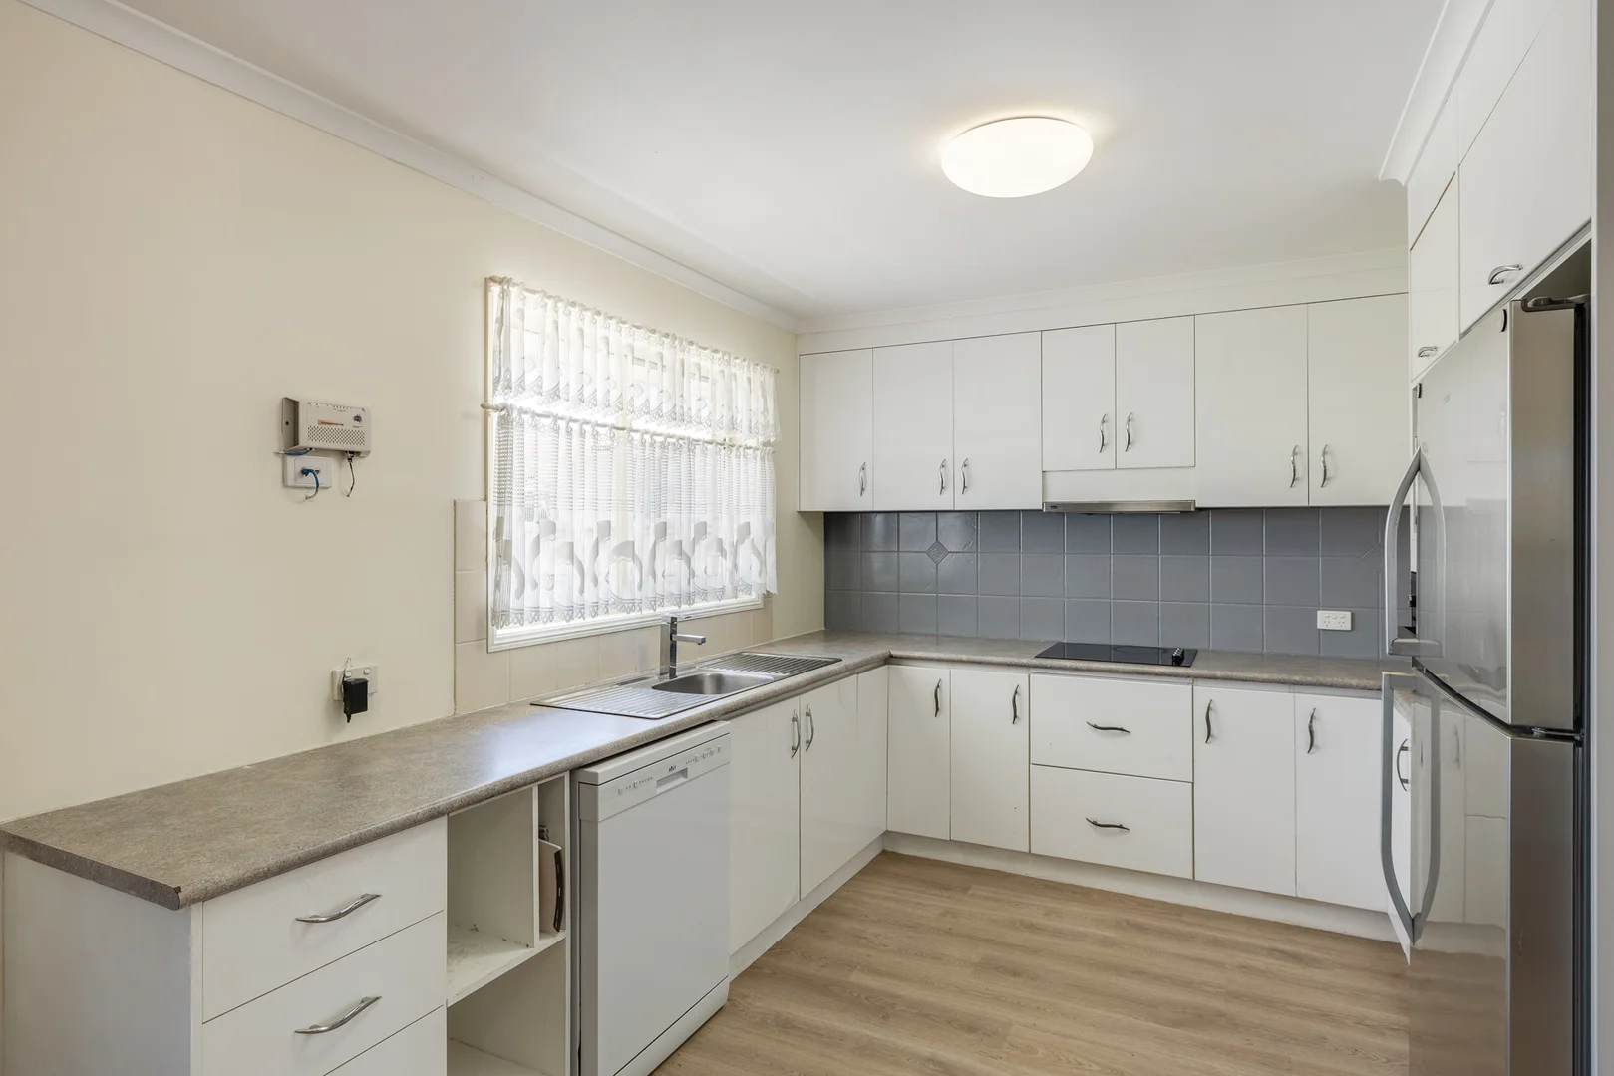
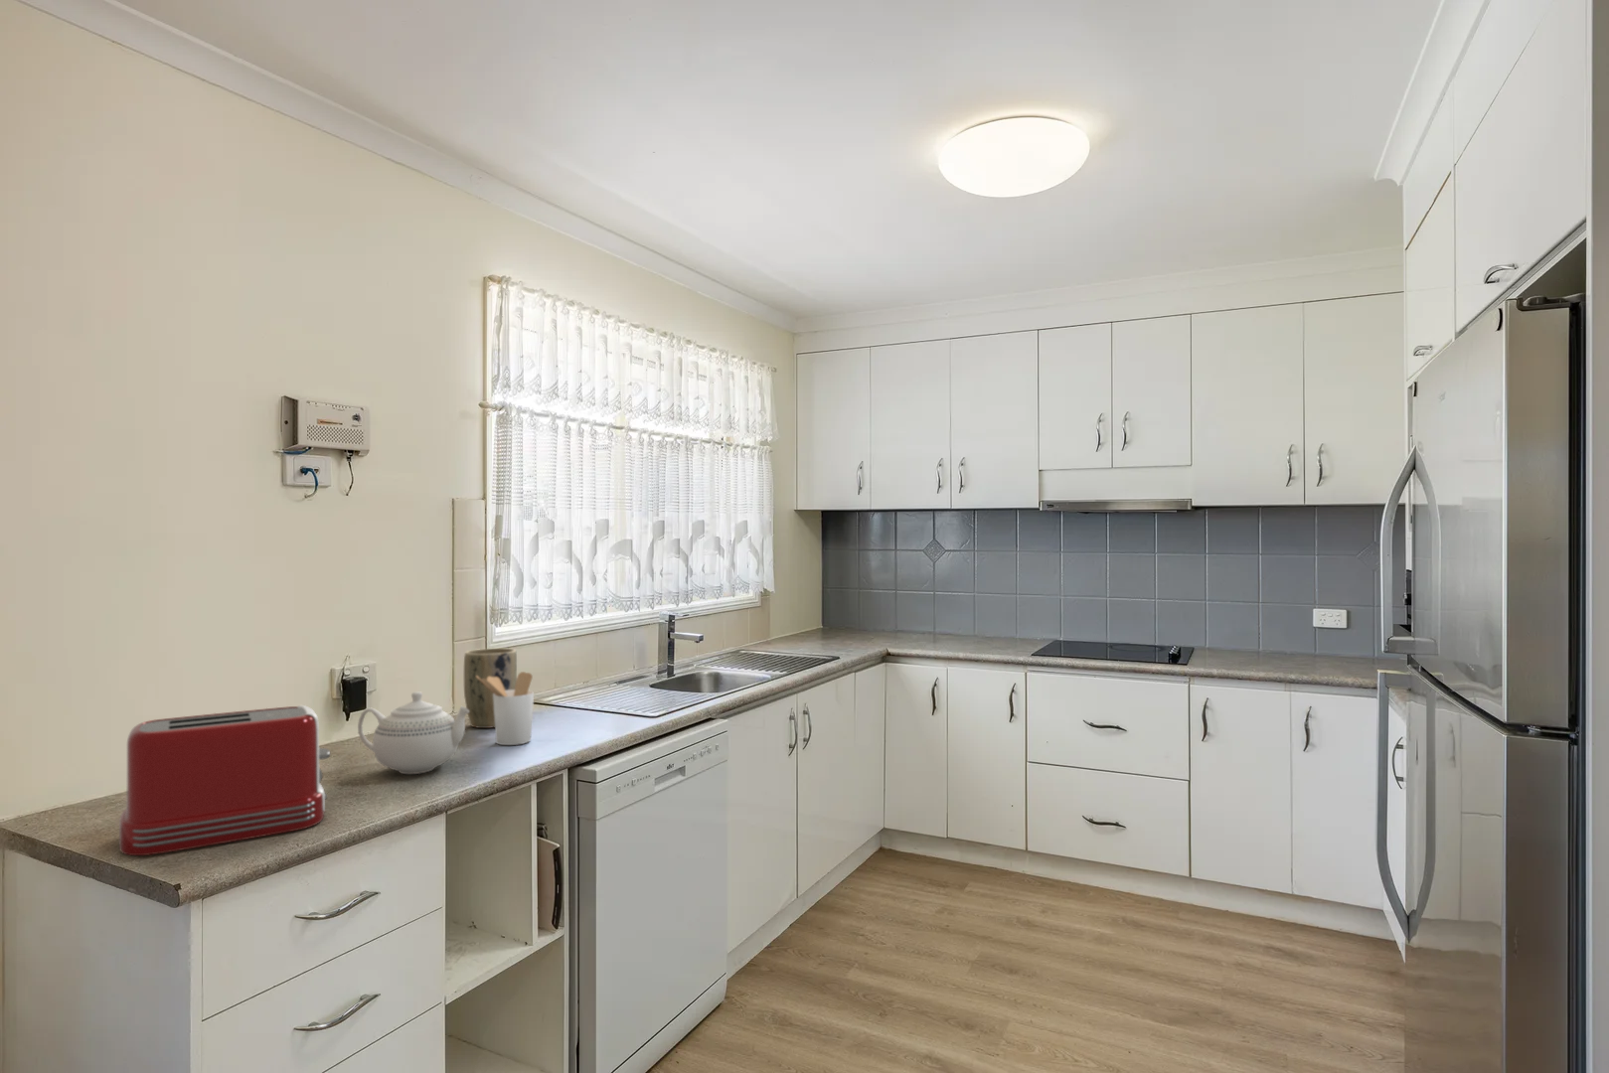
+ teapot [357,691,470,775]
+ utensil holder [476,671,534,746]
+ plant pot [464,648,518,729]
+ toaster [119,704,331,856]
